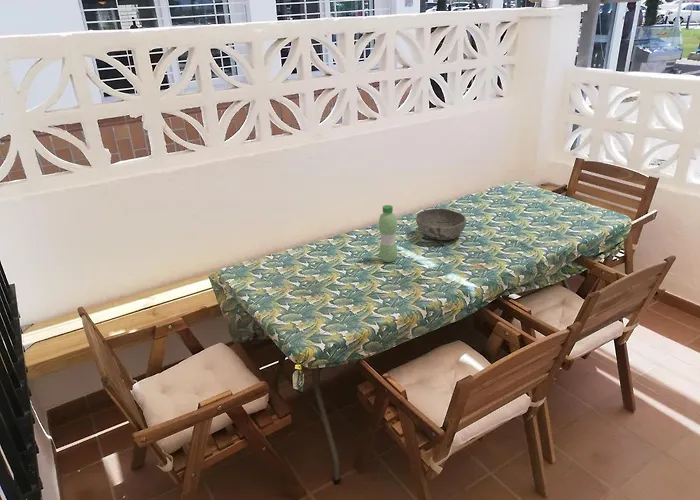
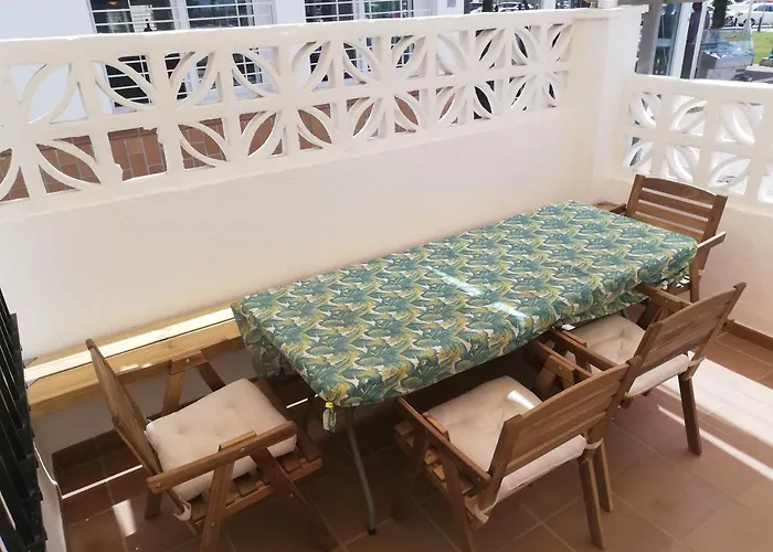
- water bottle [378,204,398,263]
- bowl [415,208,467,241]
